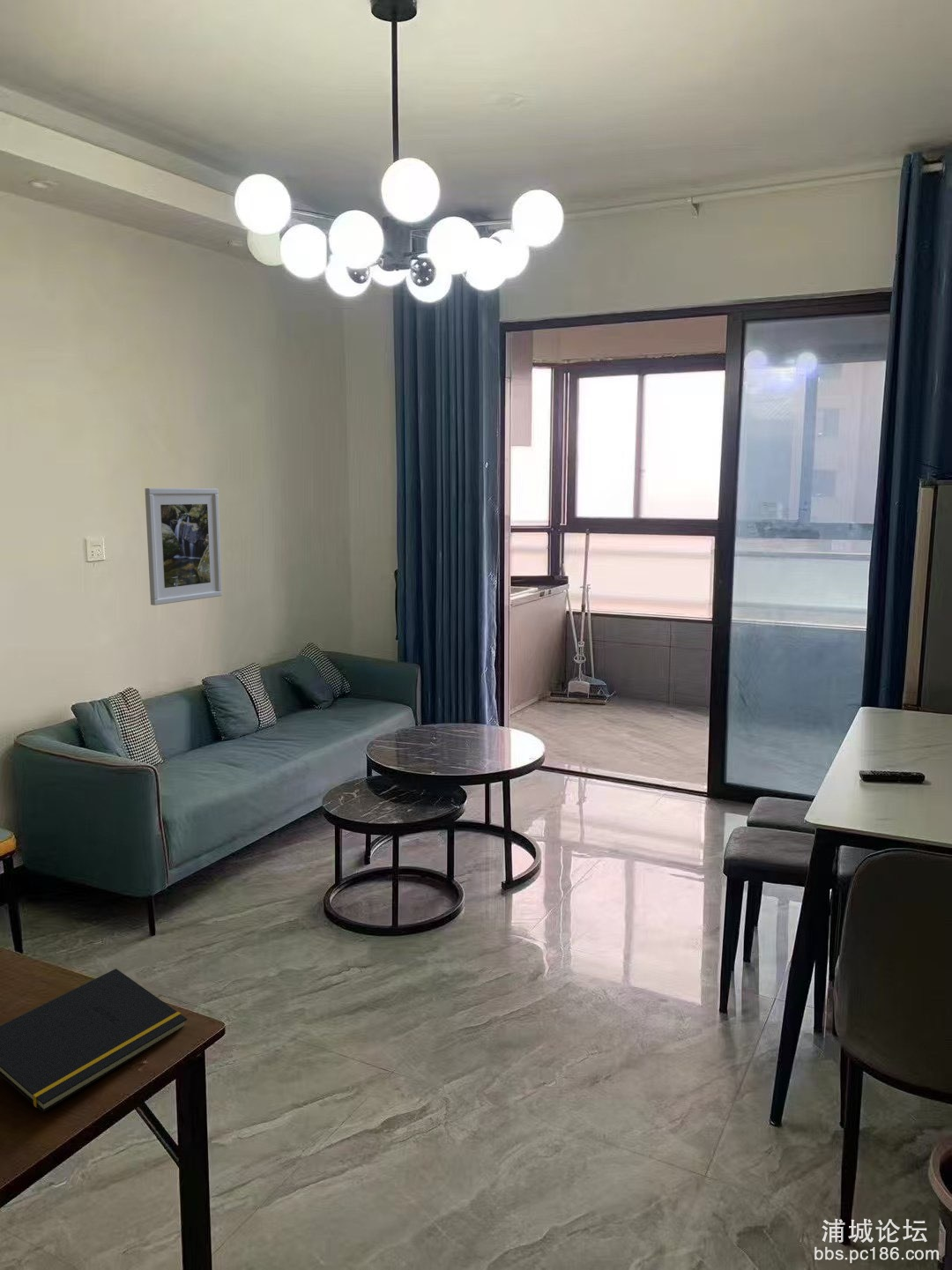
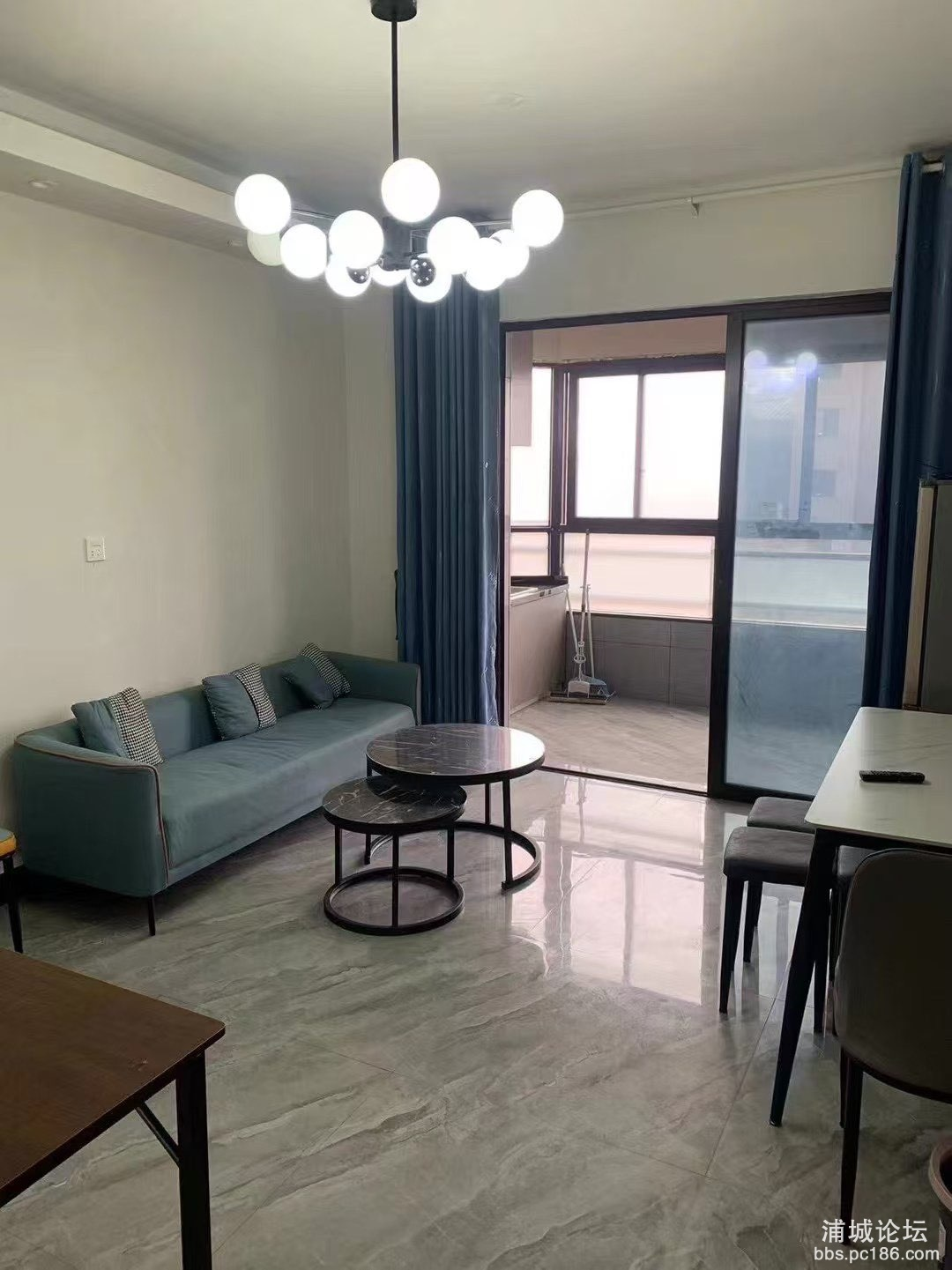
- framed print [144,487,223,606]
- notepad [0,968,188,1113]
